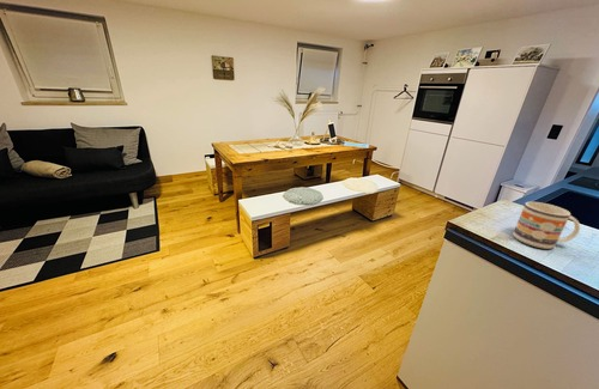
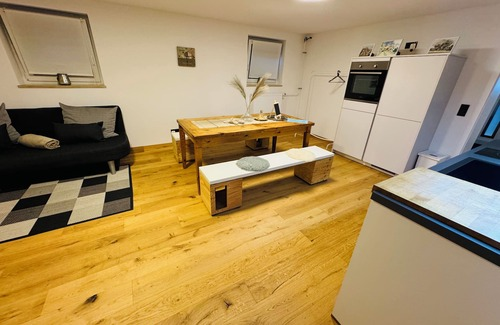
- mug [512,201,581,250]
